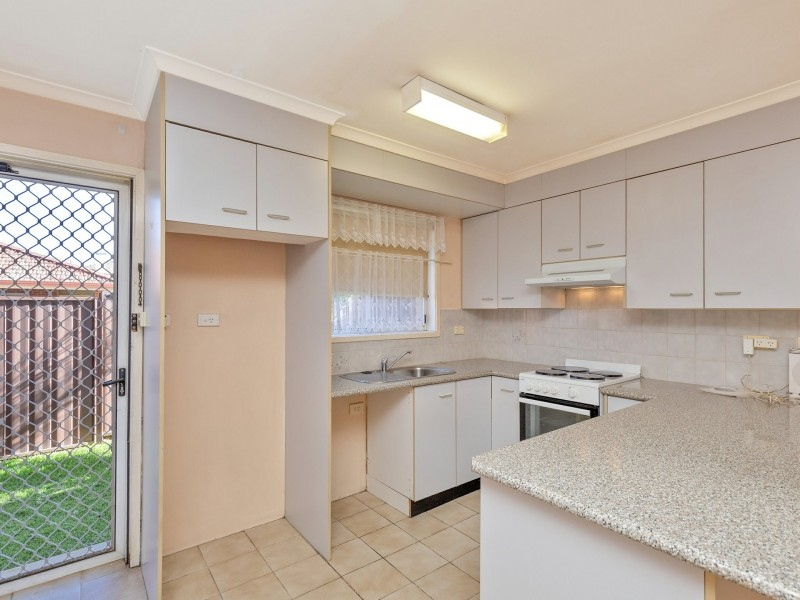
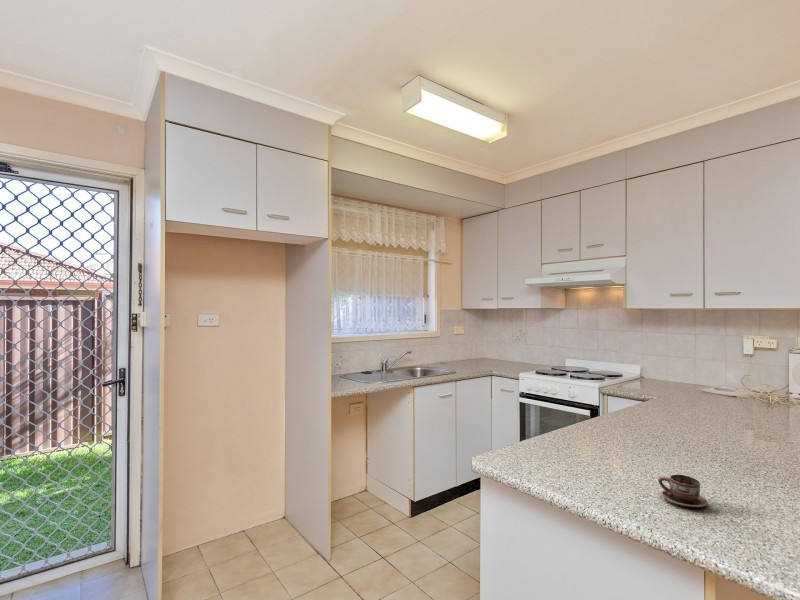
+ cup [657,473,708,508]
